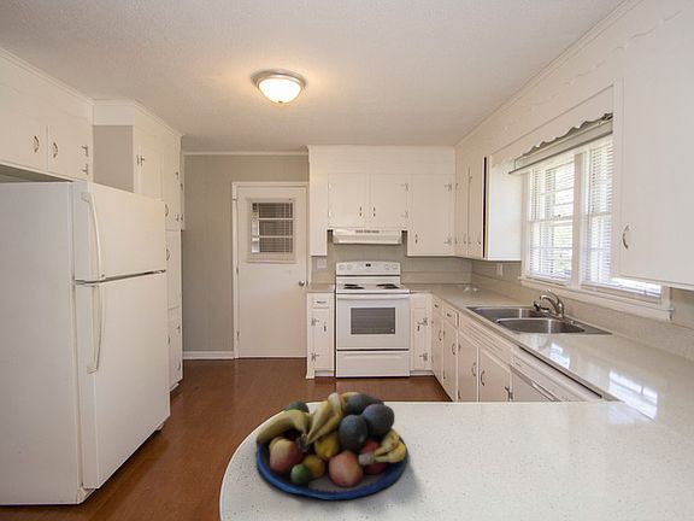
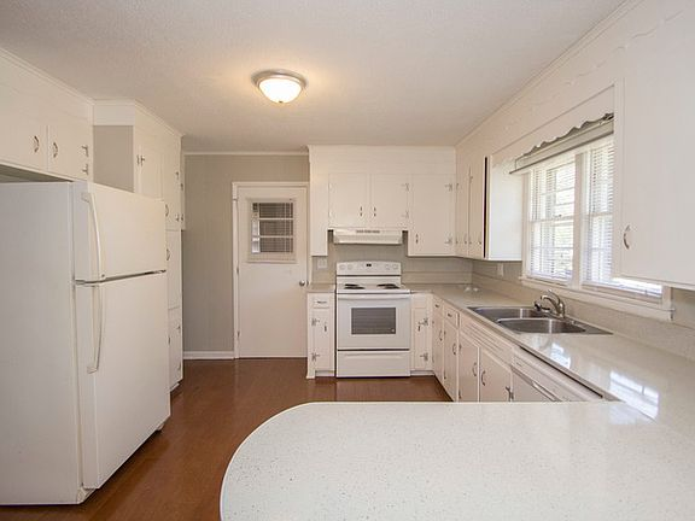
- fruit bowl [254,391,410,500]
